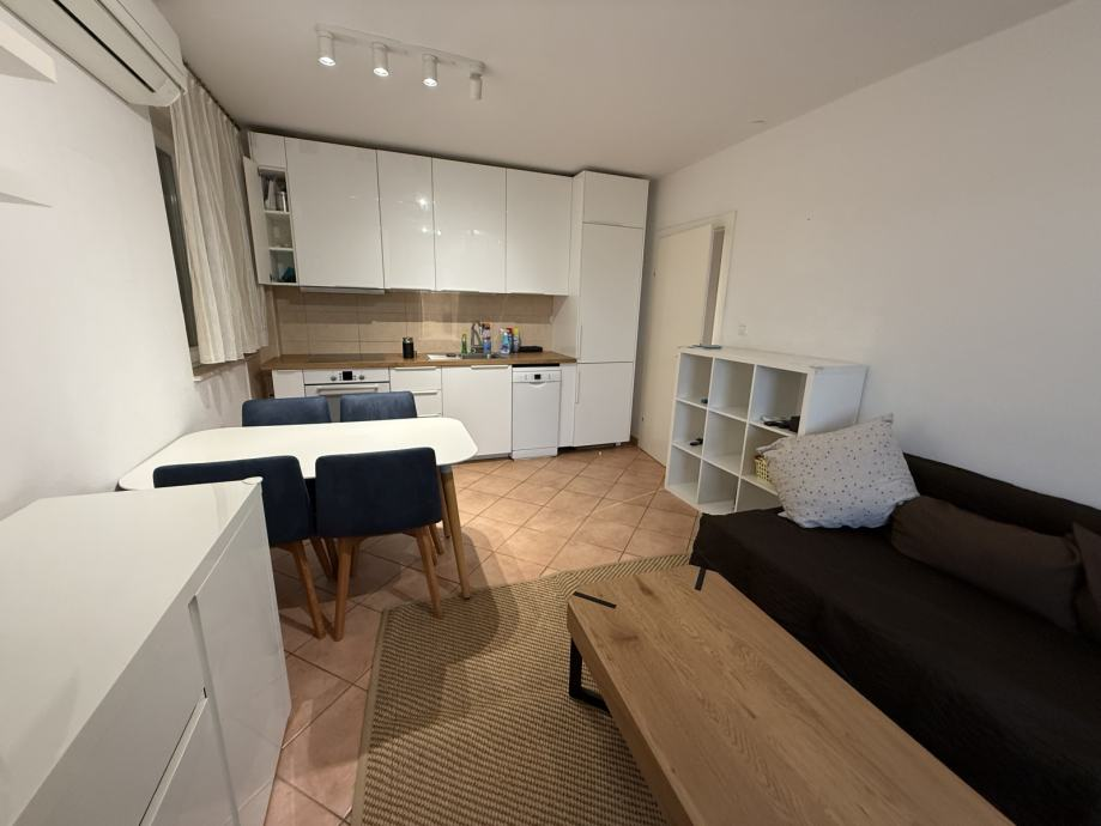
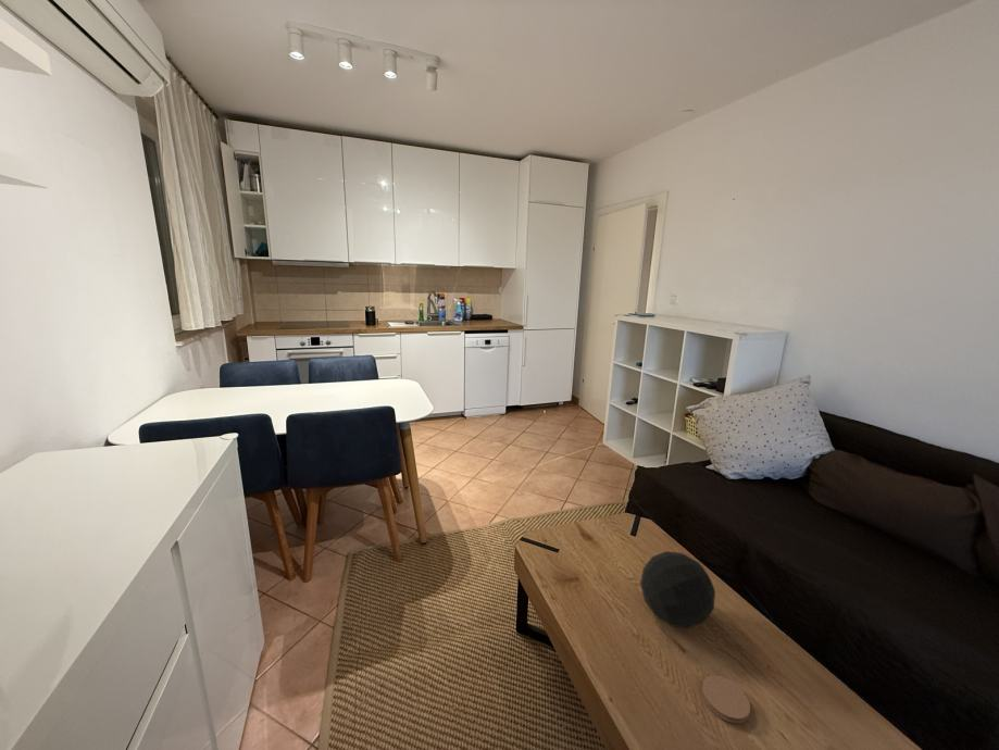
+ decorative orb [639,550,716,629]
+ coaster [700,675,751,724]
